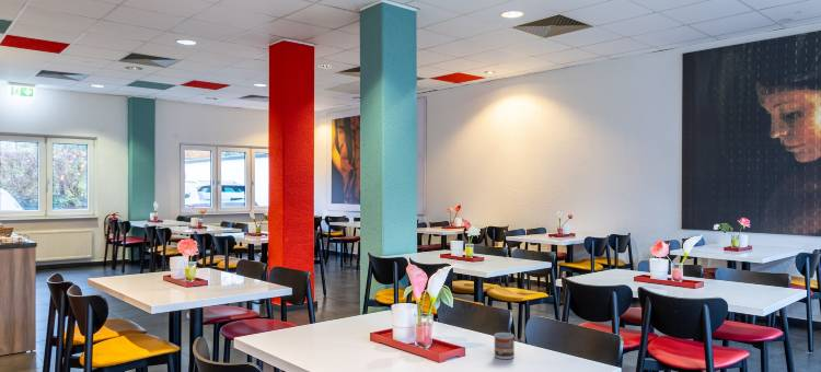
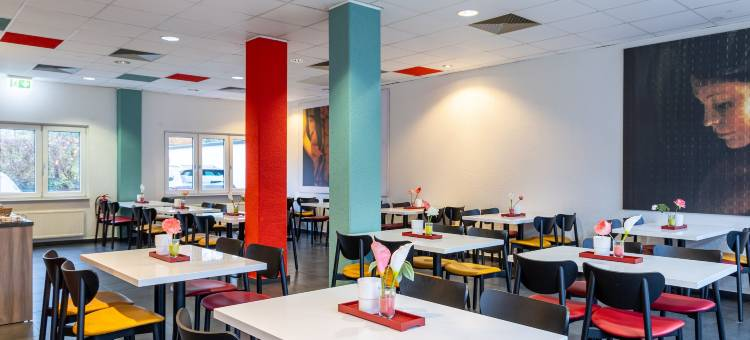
- cup [493,332,516,360]
